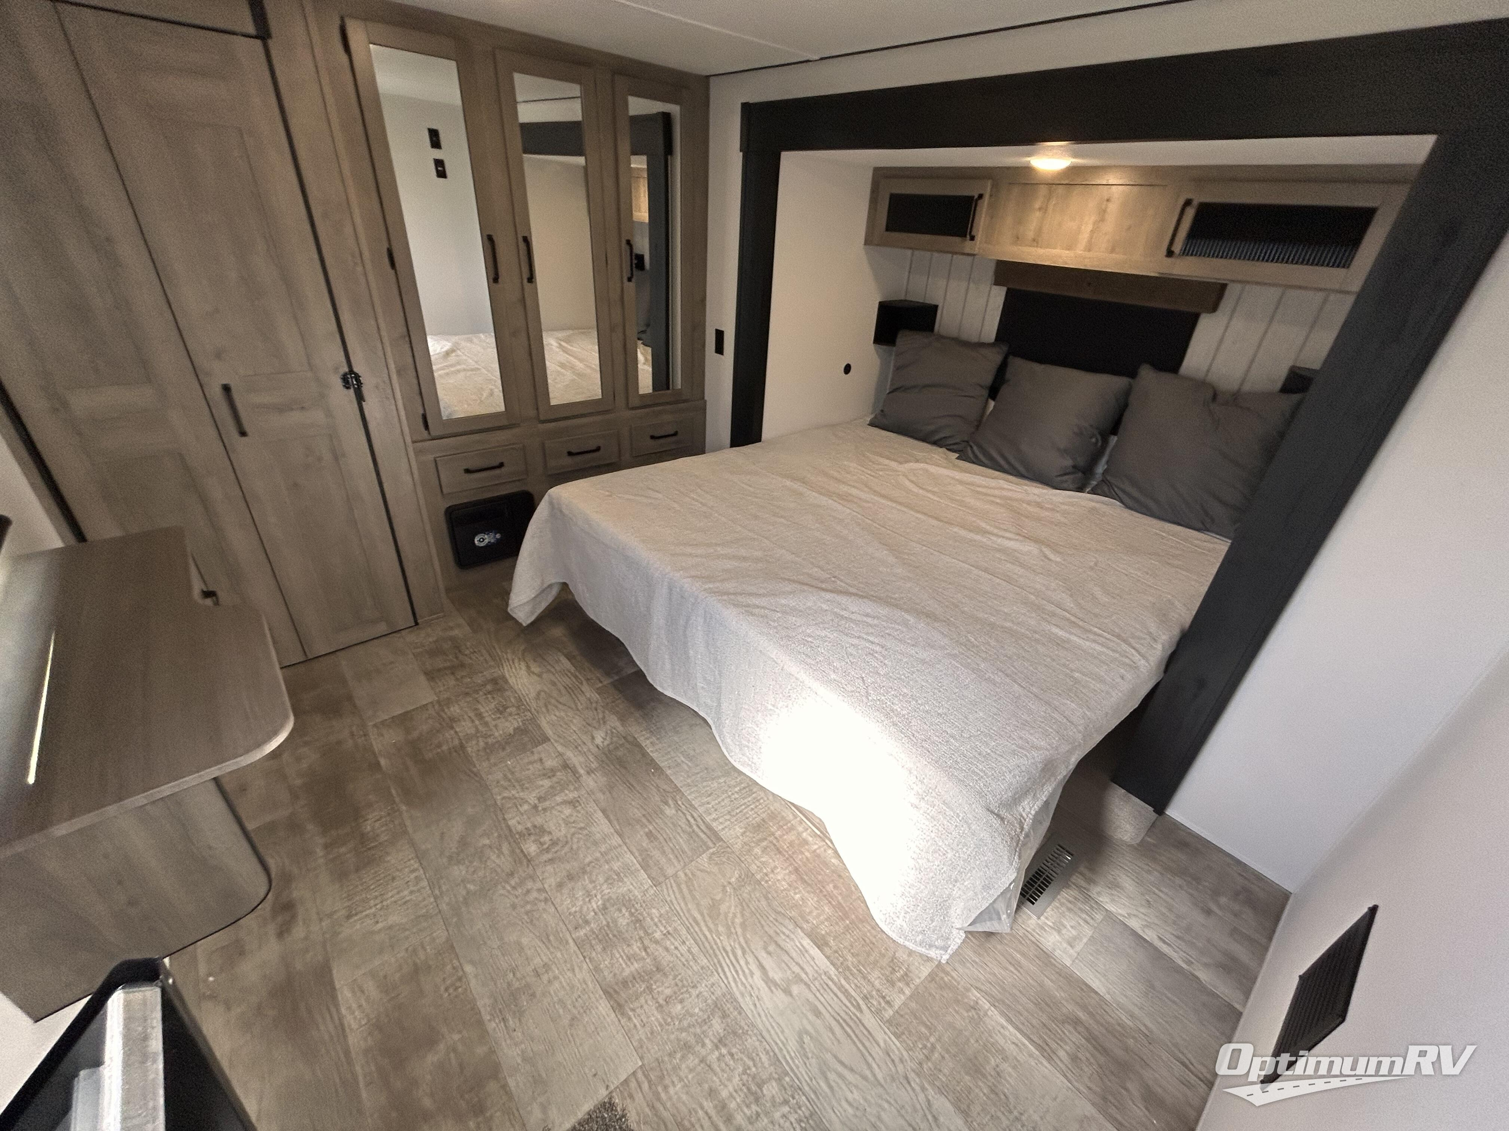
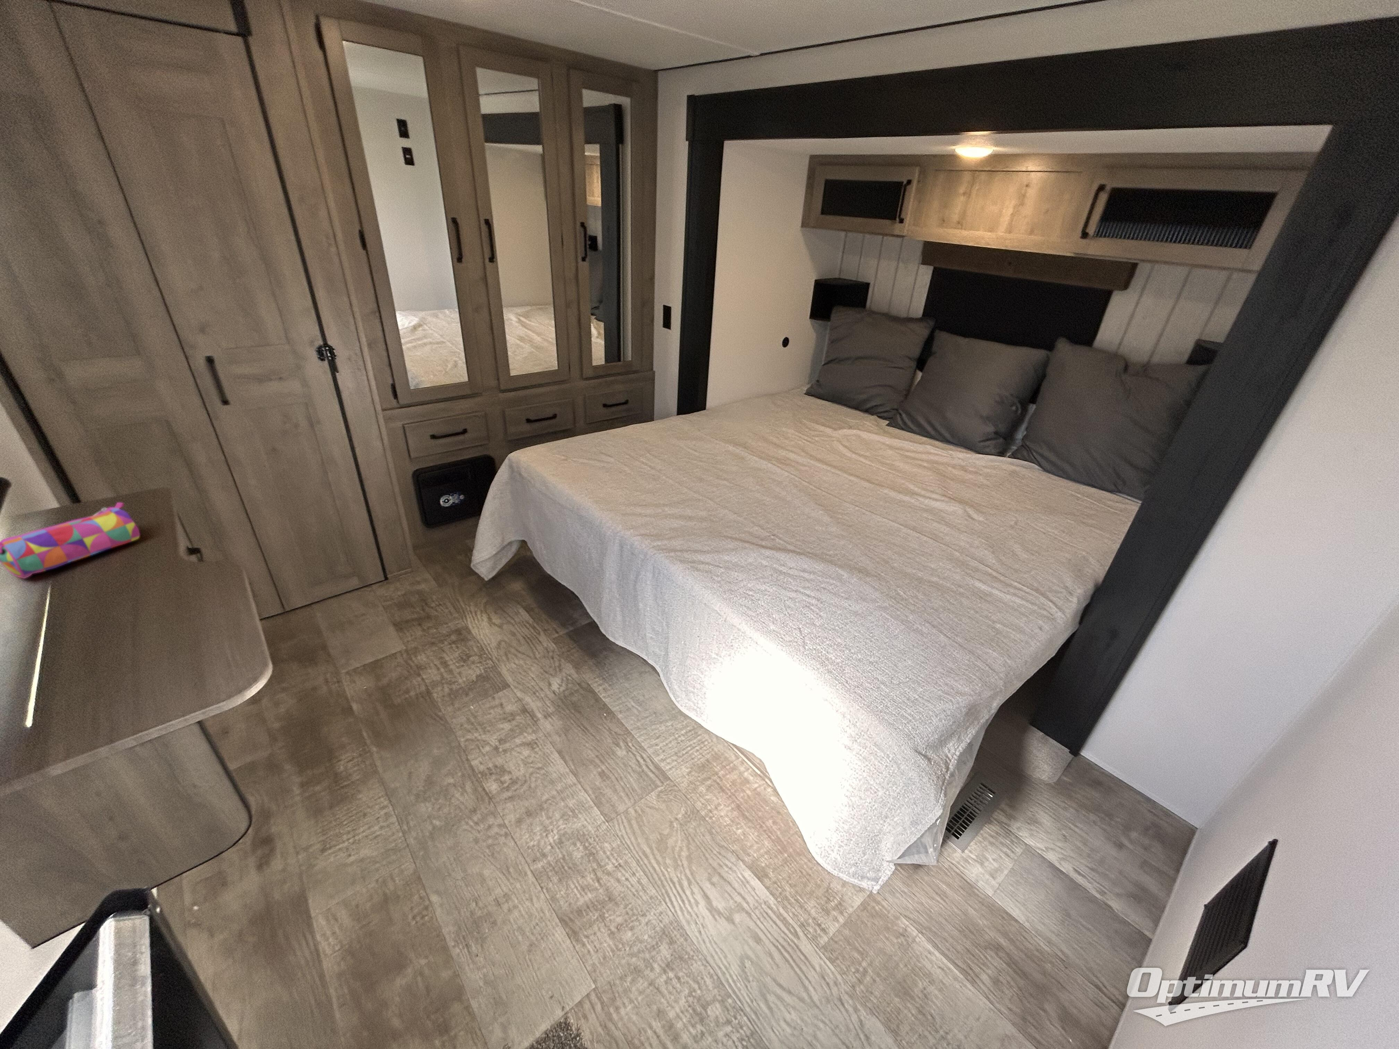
+ pencil case [0,502,140,578]
